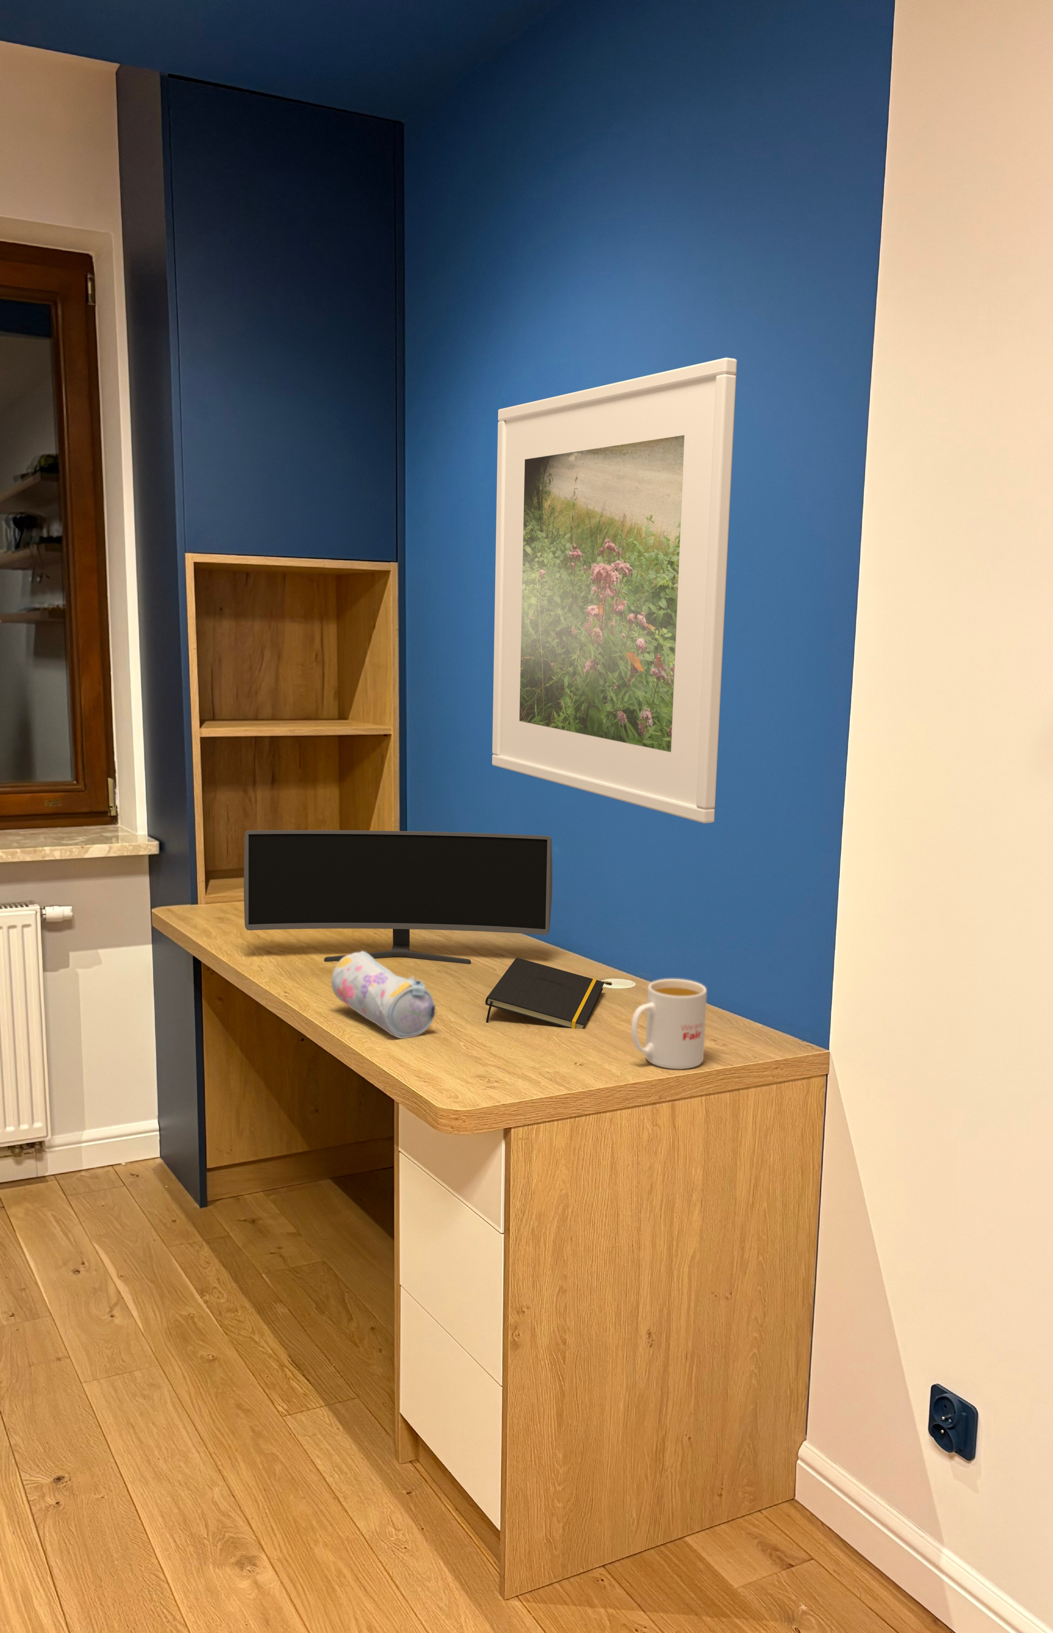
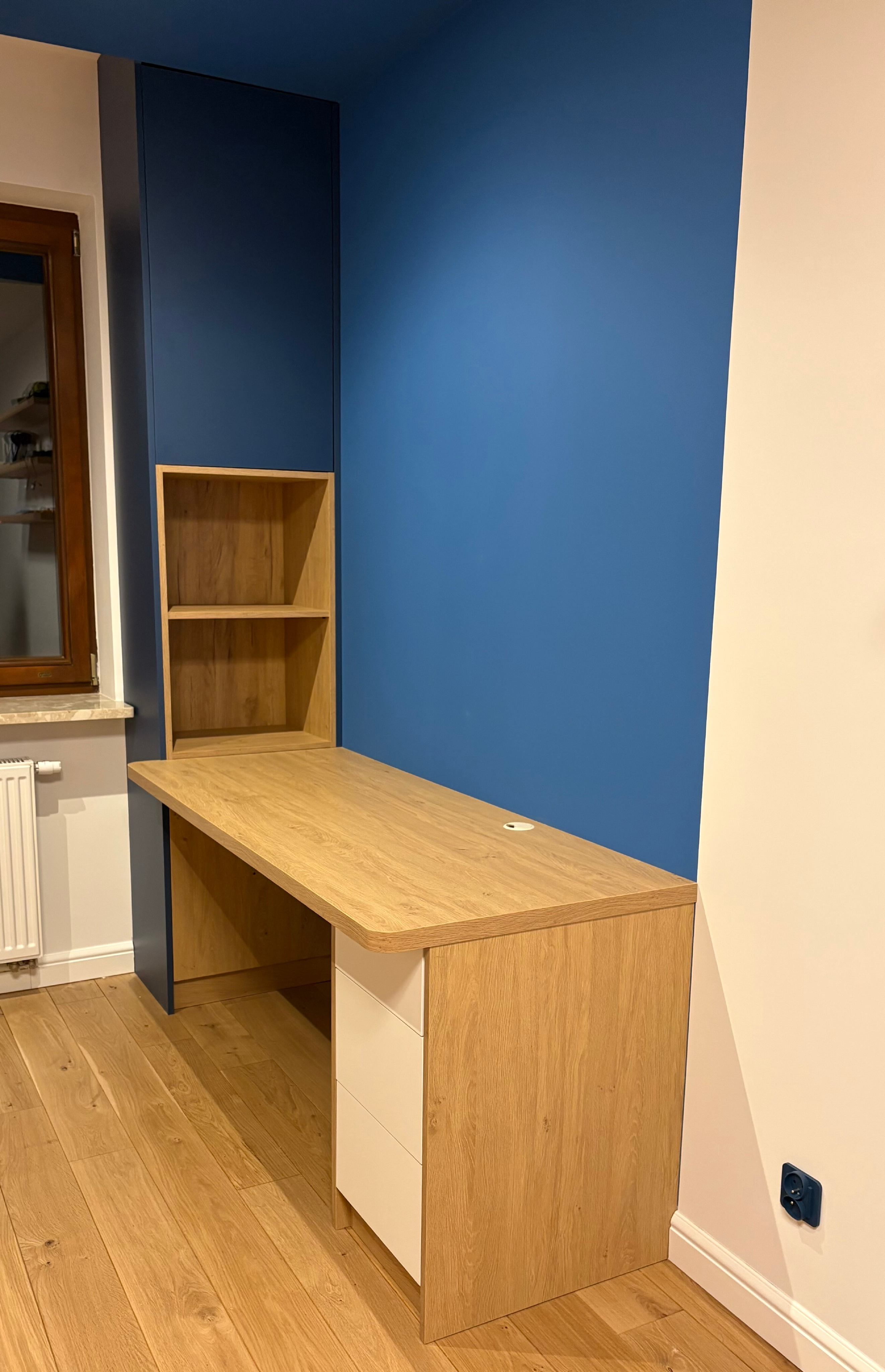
- monitor [244,830,552,964]
- mug [631,978,707,1070]
- notepad [485,957,604,1030]
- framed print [491,357,738,824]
- pencil case [331,951,435,1039]
